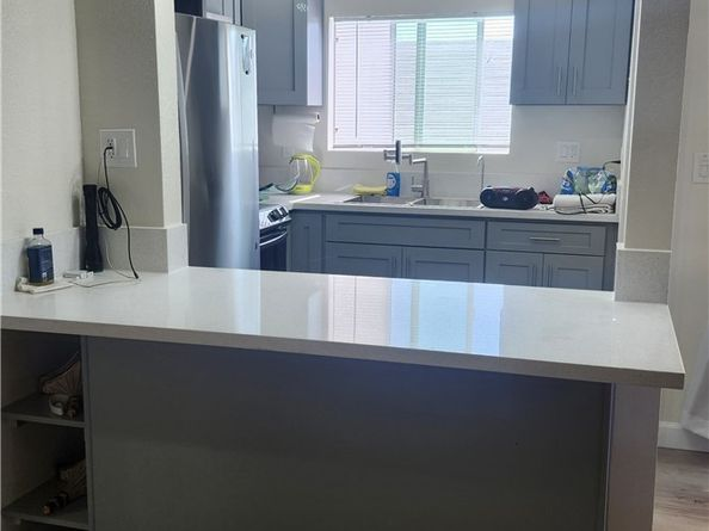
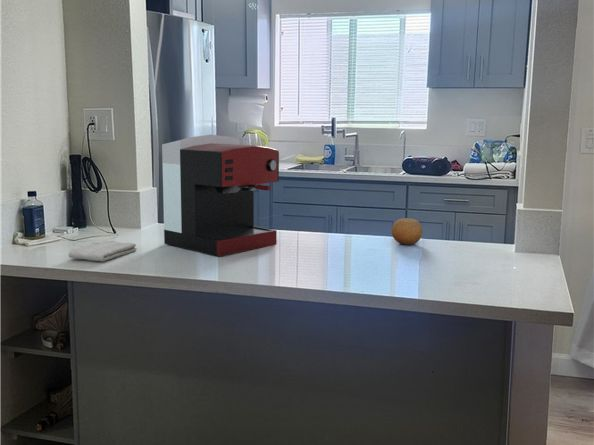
+ coffee maker [161,134,280,257]
+ washcloth [67,240,137,262]
+ fruit [391,217,423,246]
